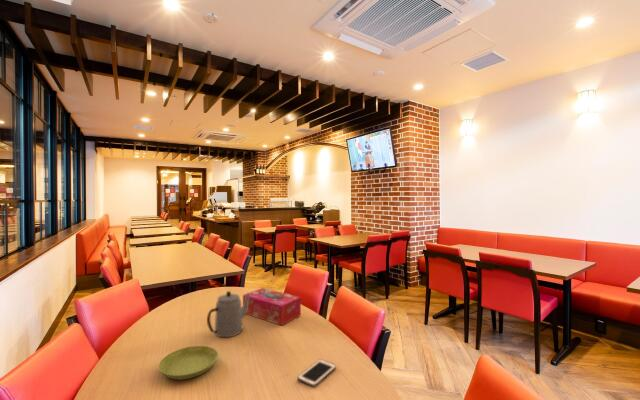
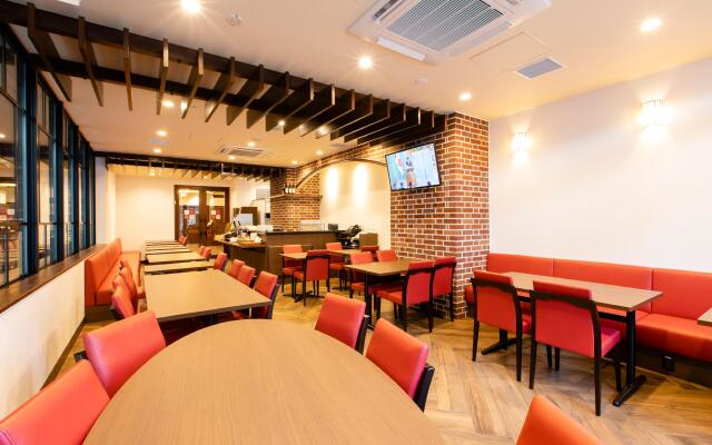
- teapot [206,290,250,338]
- cell phone [297,358,337,388]
- tissue box [242,287,302,326]
- saucer [158,345,219,380]
